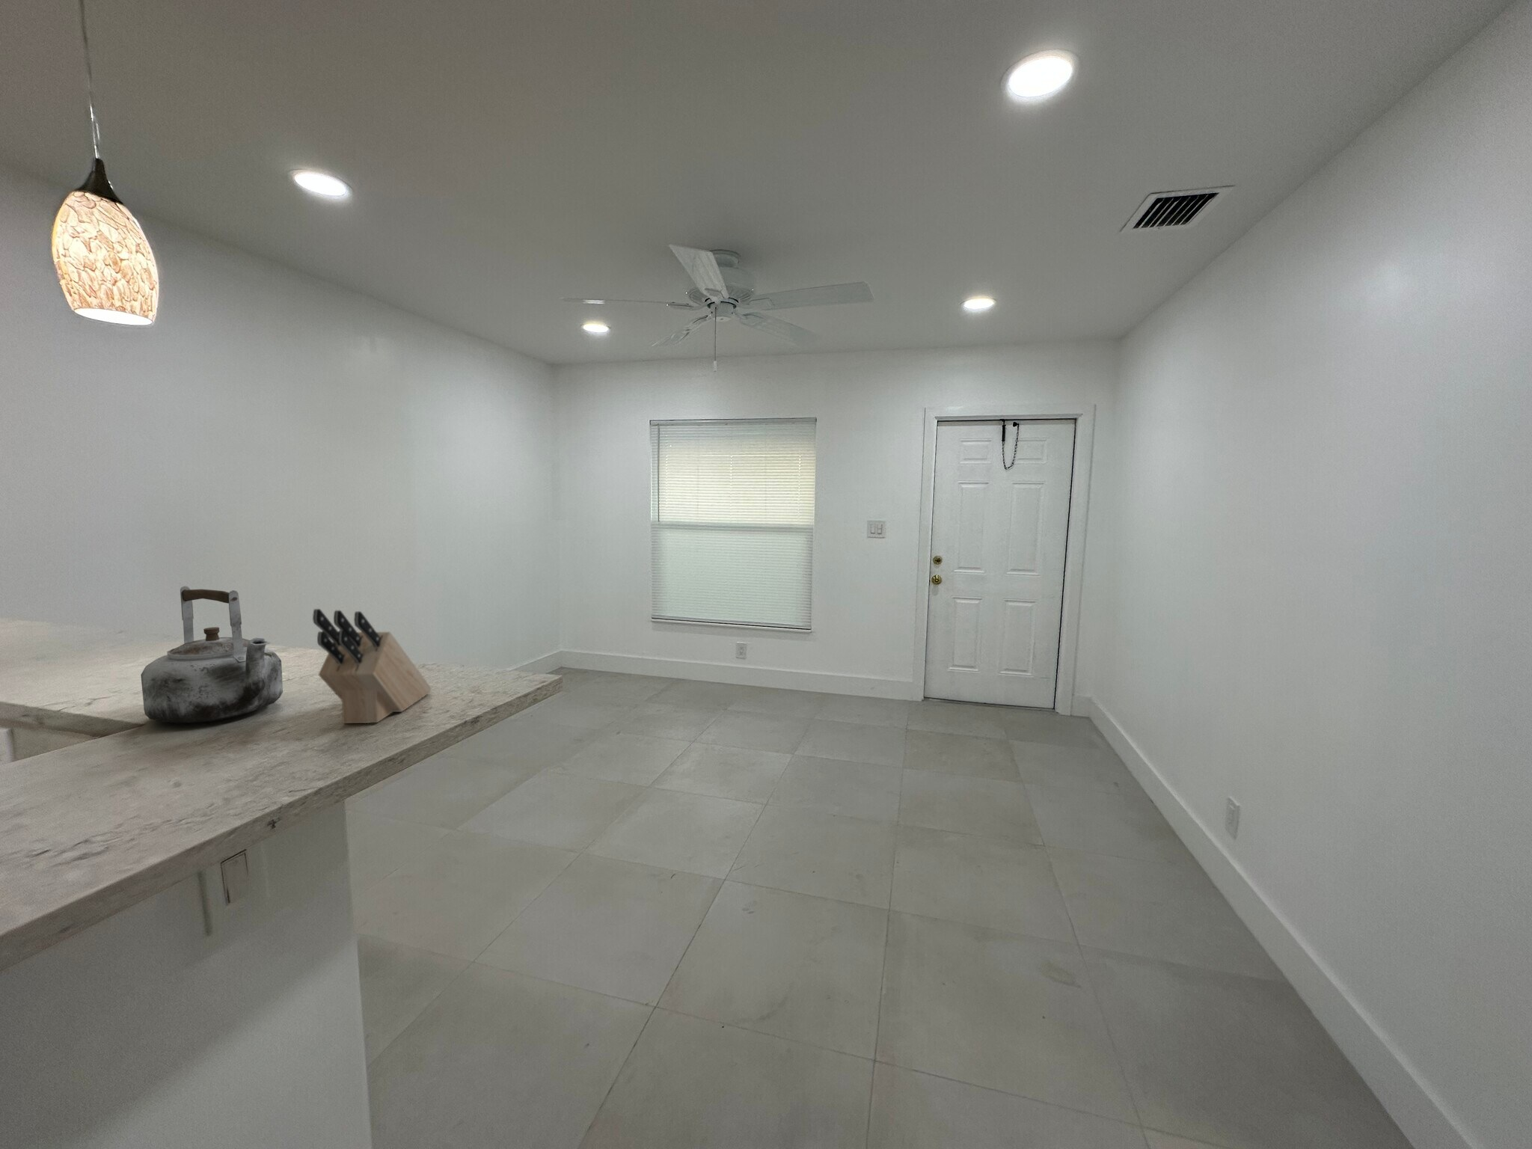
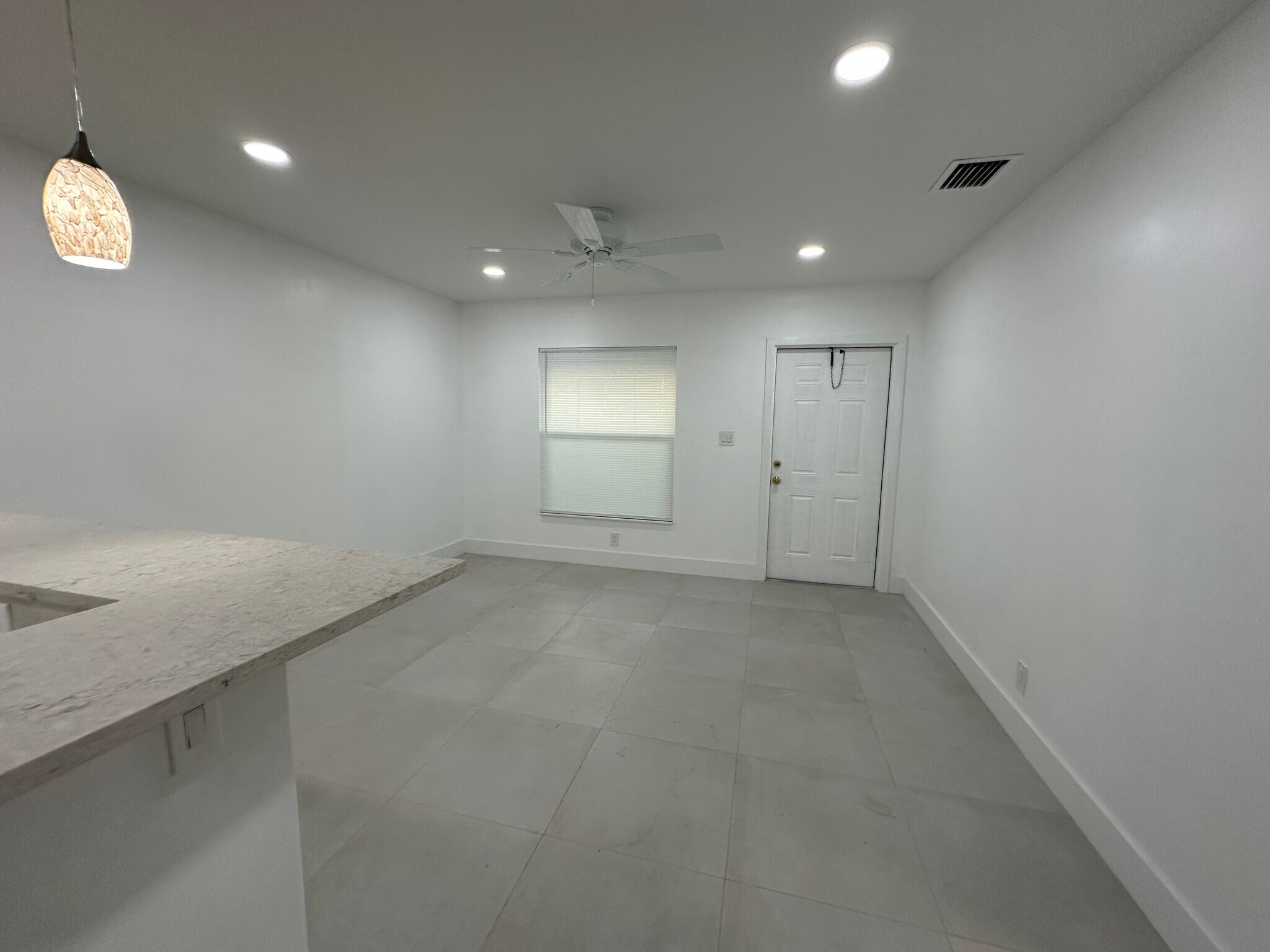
- knife block [312,608,432,724]
- kettle [140,585,283,724]
